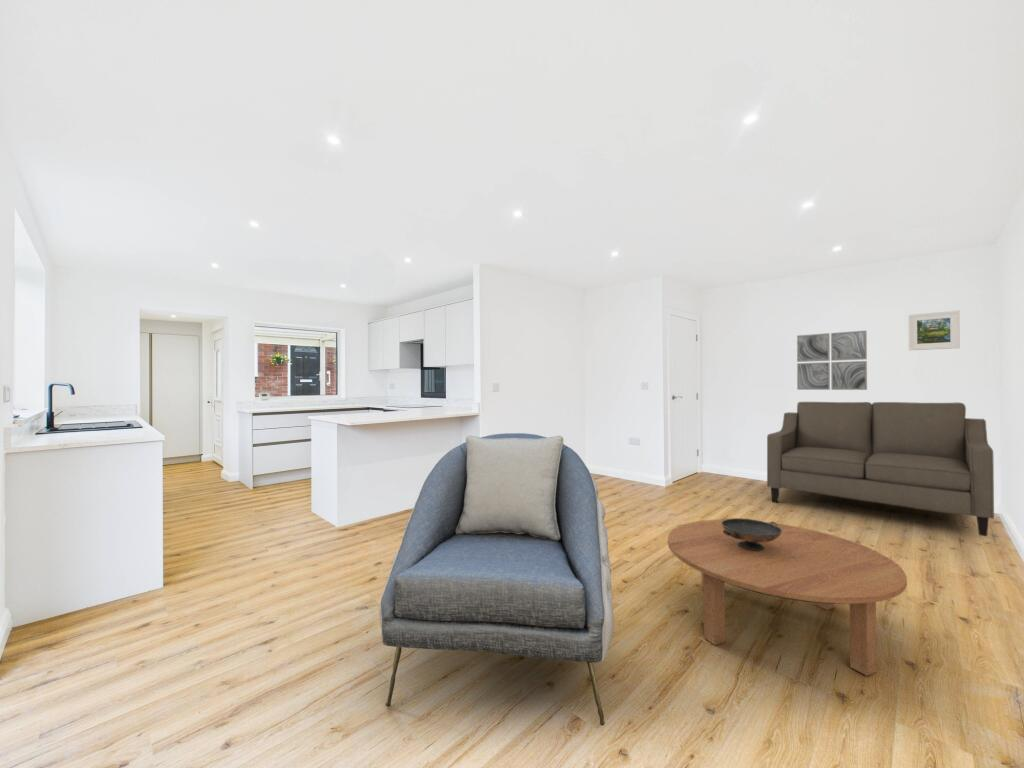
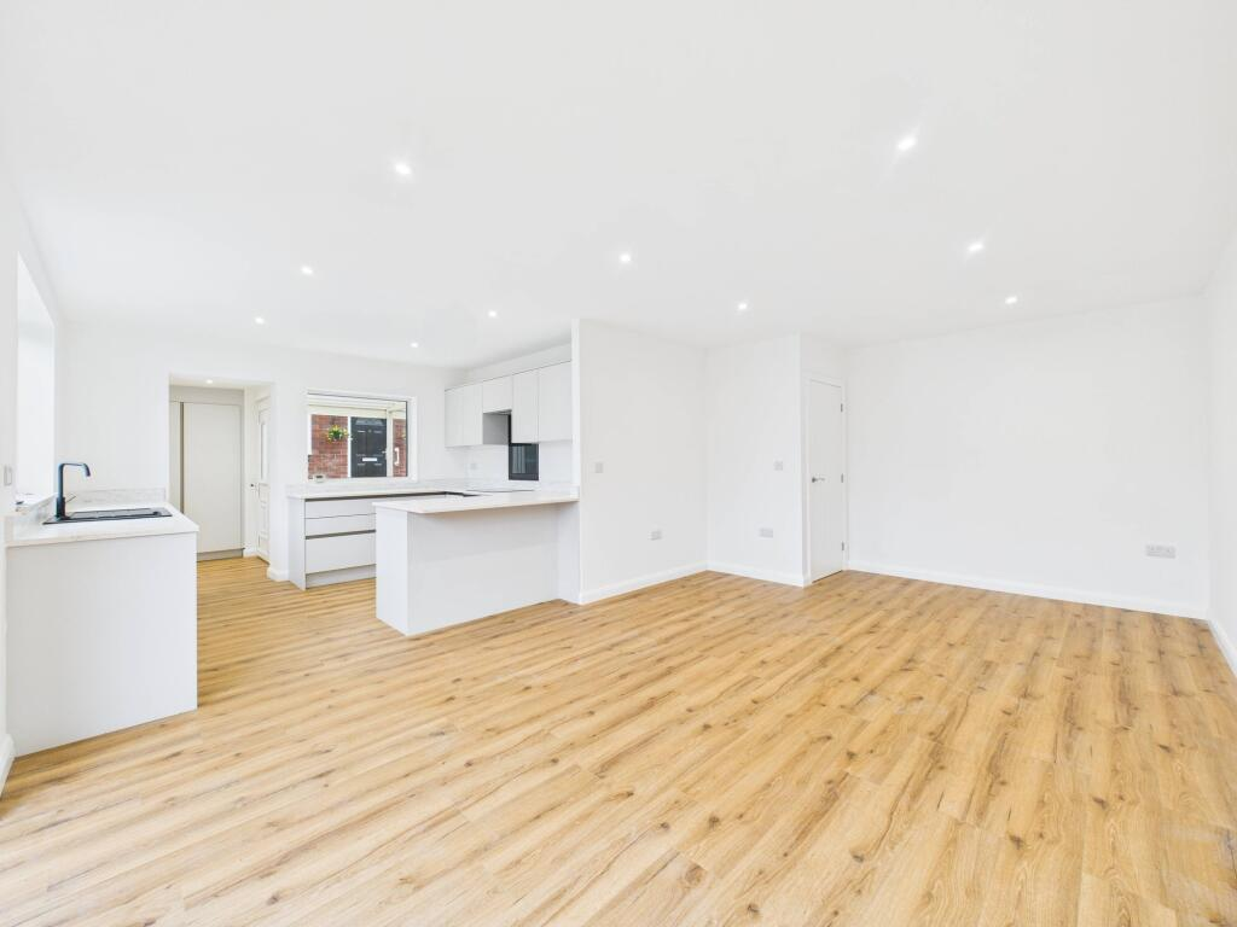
- sofa [766,401,995,537]
- decorative bowl [721,517,782,551]
- armchair [378,432,615,727]
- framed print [908,310,961,352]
- coffee table [667,518,908,677]
- wall art [796,330,868,391]
